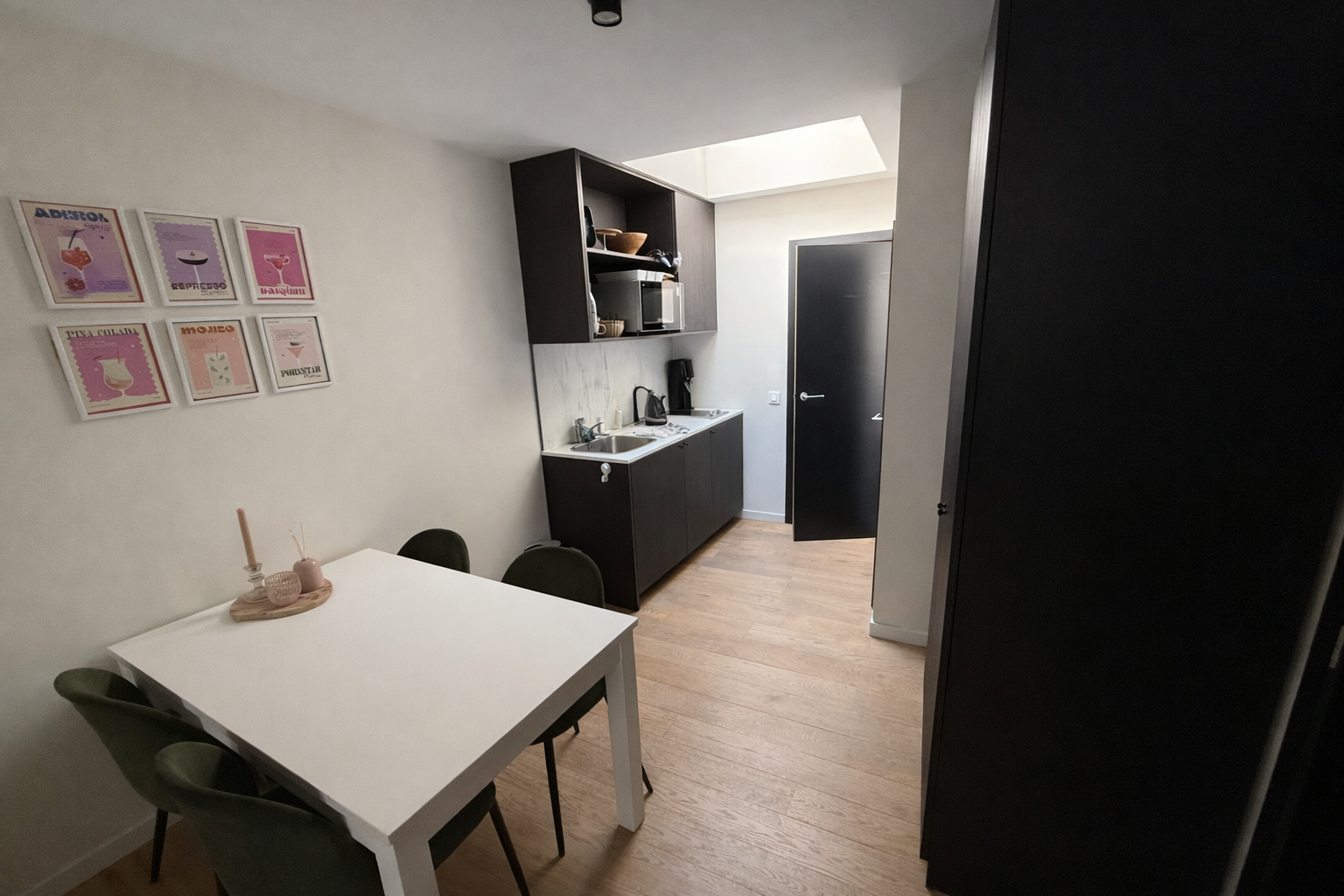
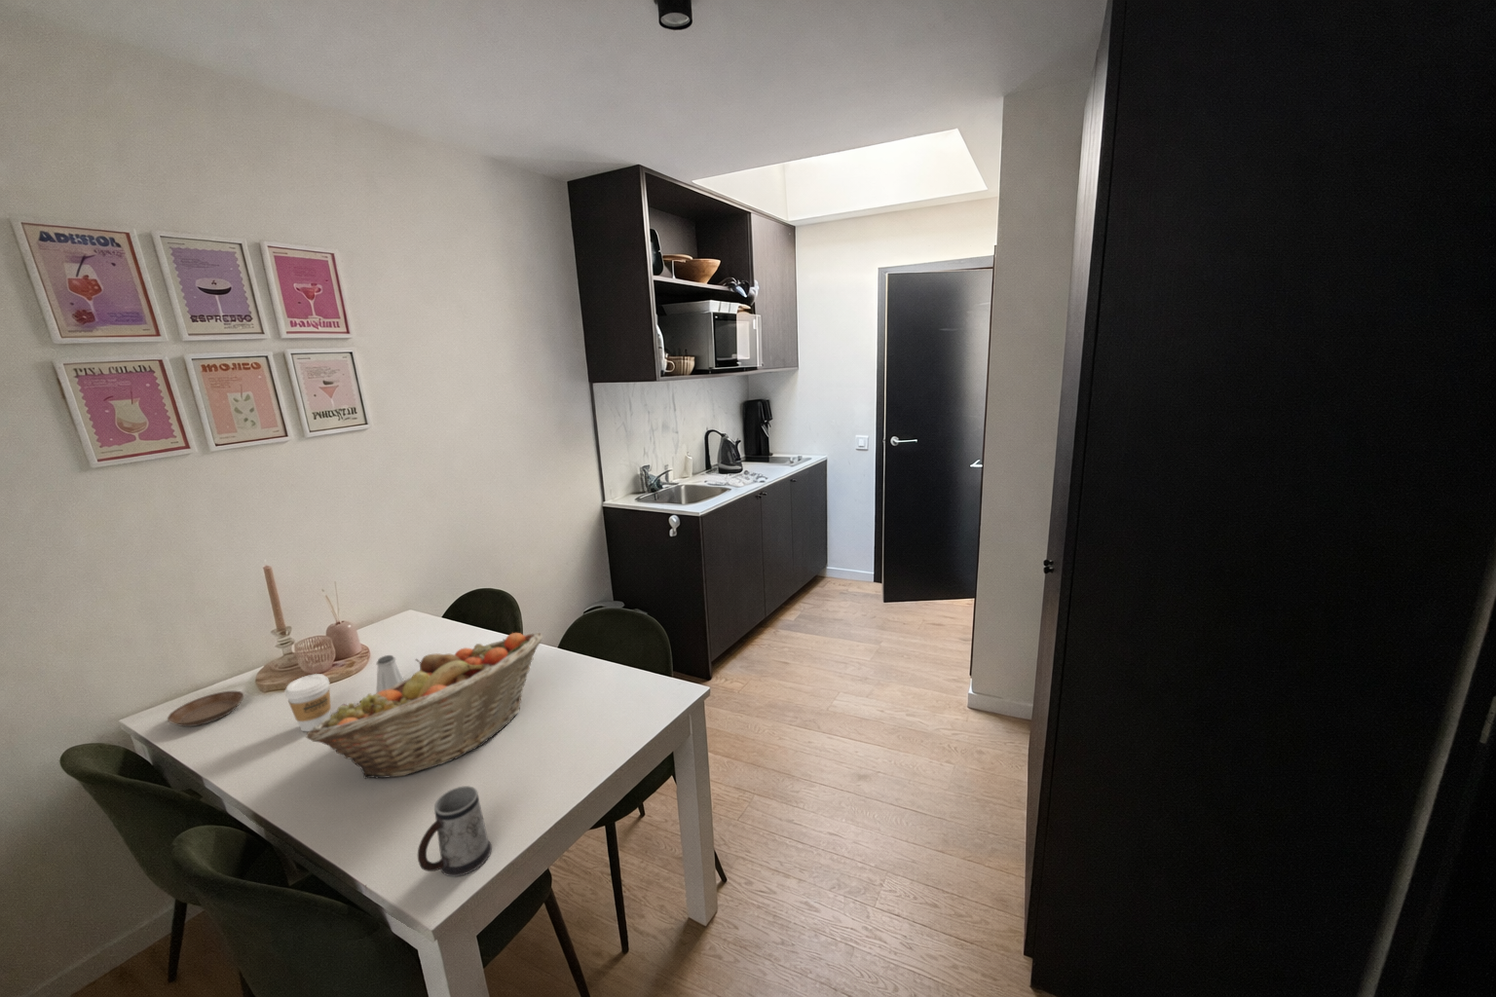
+ mug [416,784,493,877]
+ saucer [167,690,245,728]
+ saltshaker [375,654,405,693]
+ coffee cup [284,673,332,732]
+ fruit basket [305,632,544,780]
